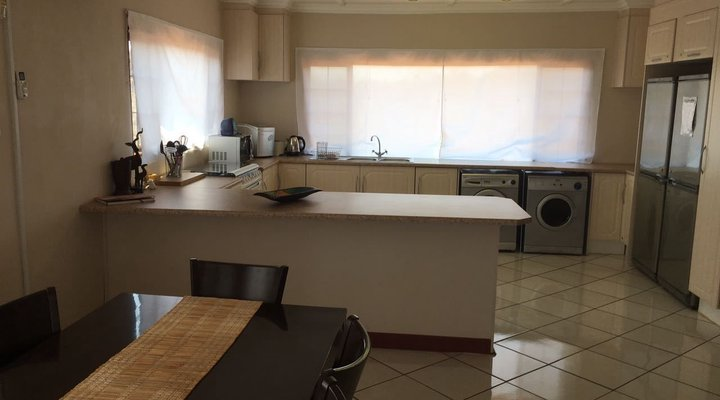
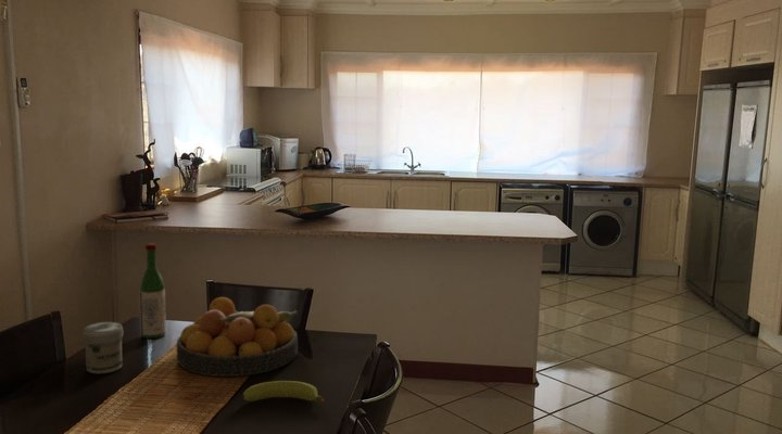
+ fruit bowl [175,296,299,378]
+ jar [81,321,125,374]
+ wine bottle [139,243,167,340]
+ fruit [241,380,326,405]
